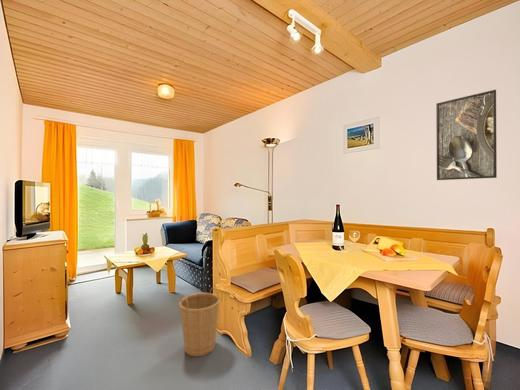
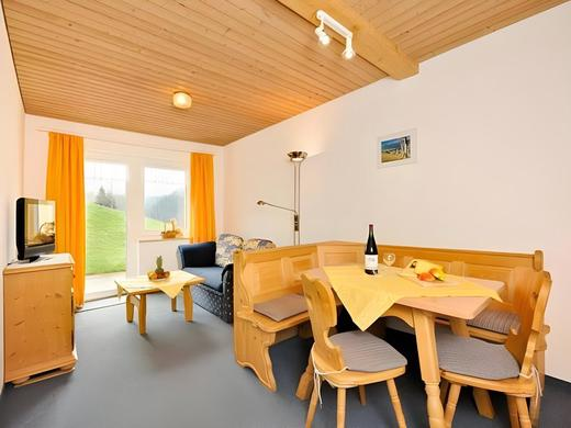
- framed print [435,89,498,181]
- basket [178,287,221,358]
